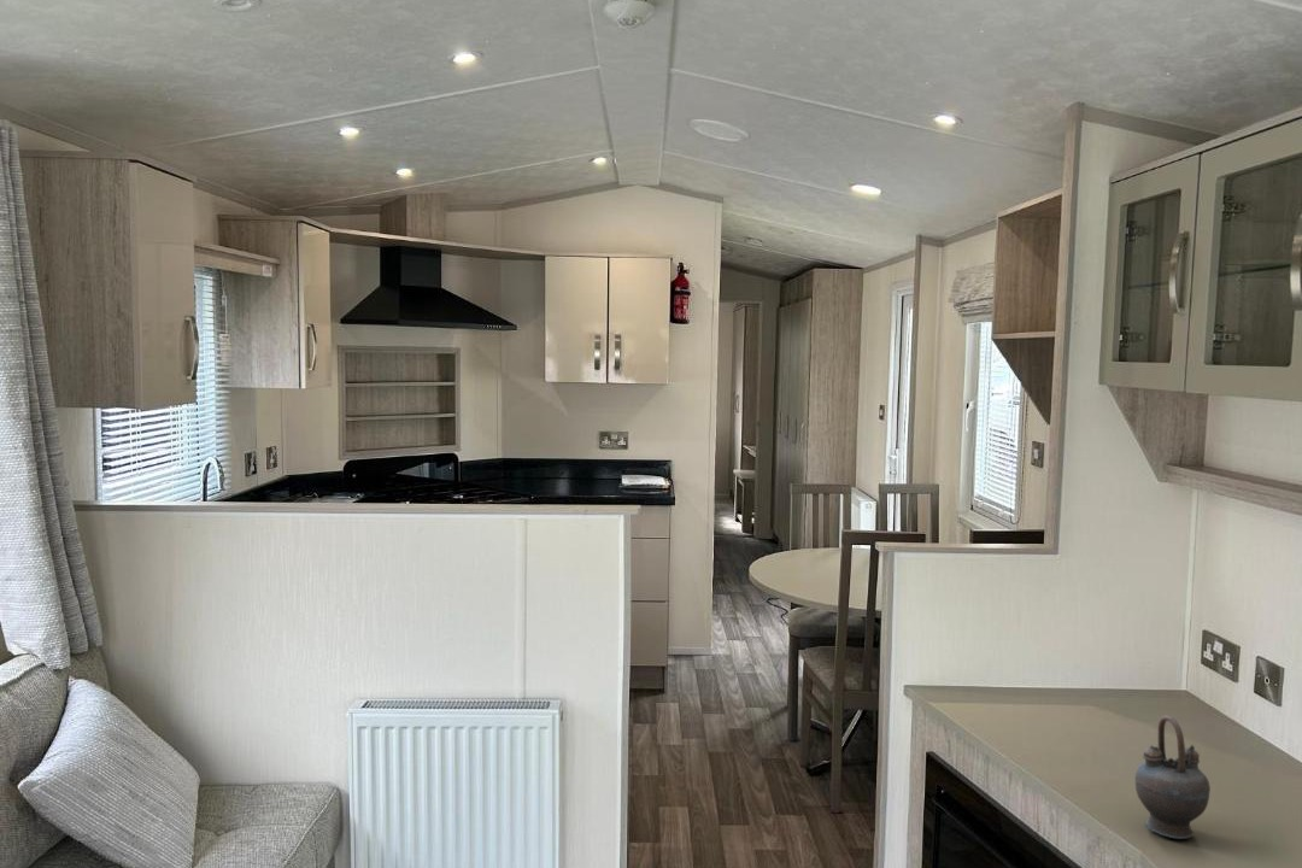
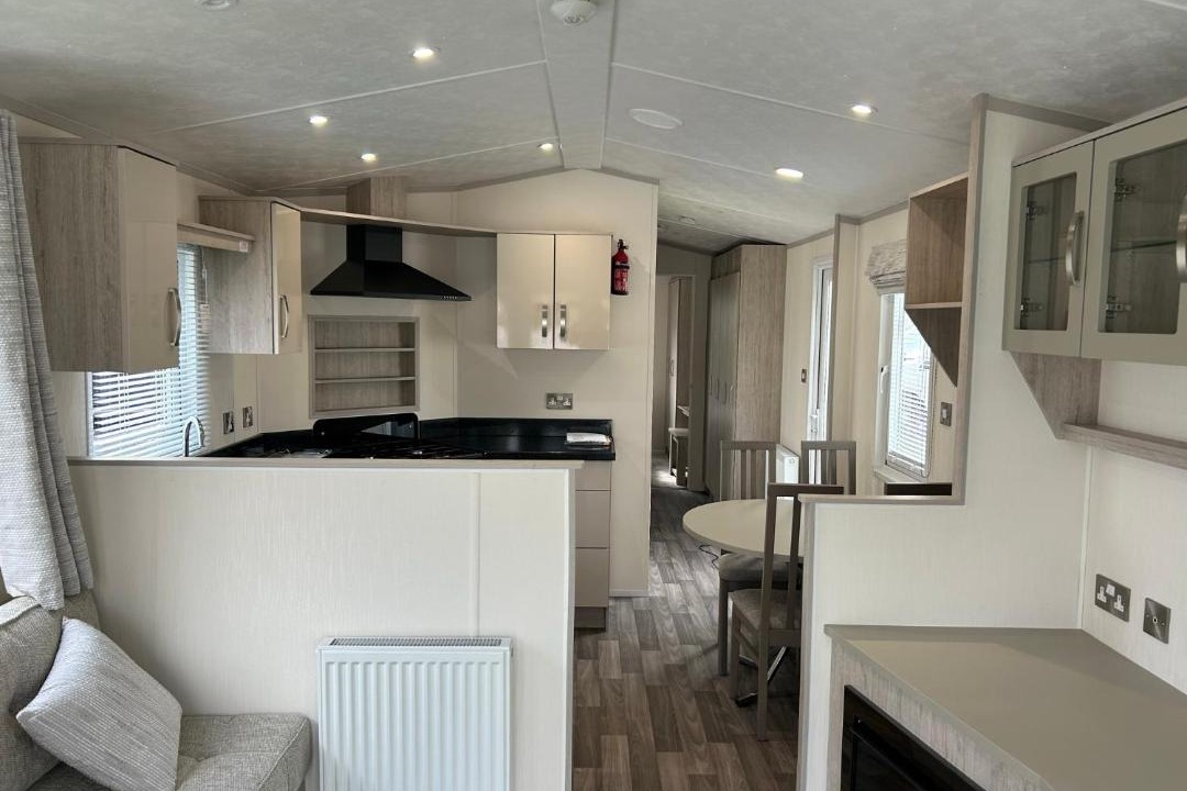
- teapot [1133,715,1212,840]
